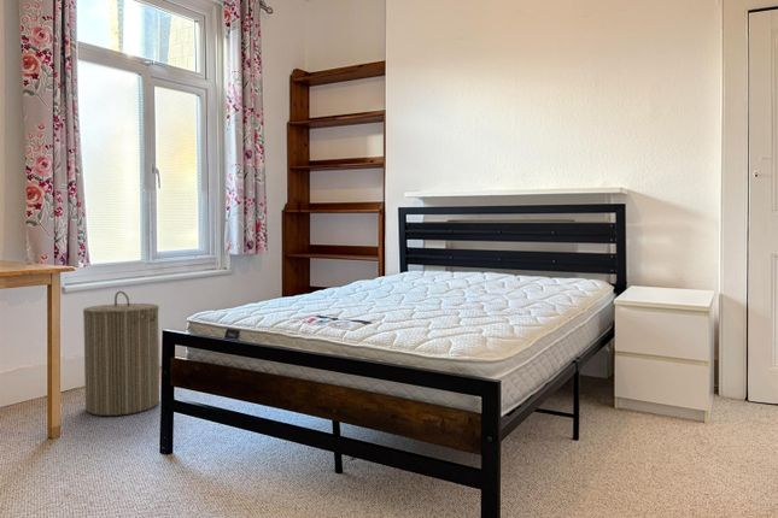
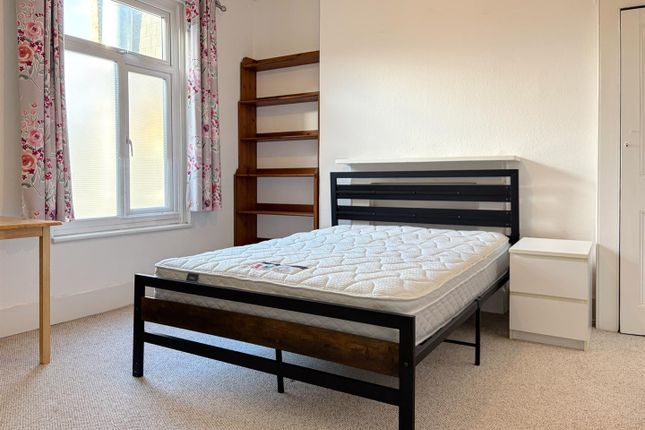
- laundry hamper [82,290,160,417]
